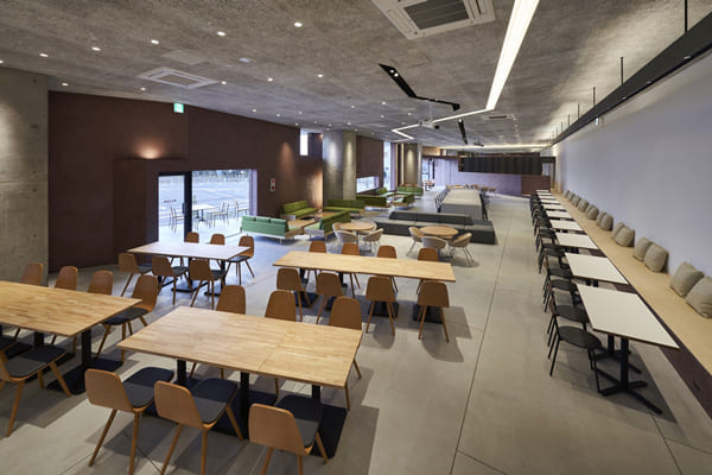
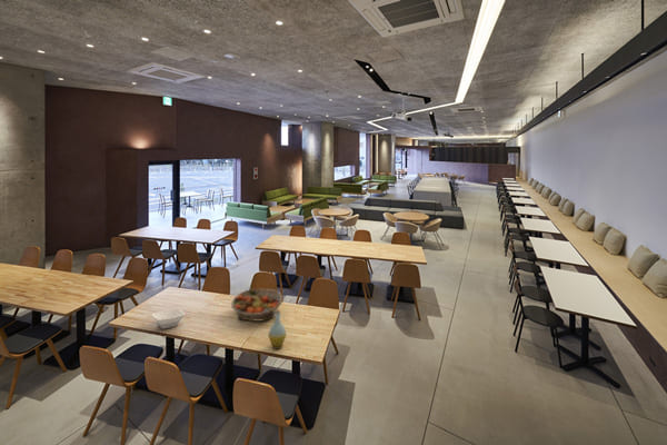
+ fruit basket [230,288,283,323]
+ bowl [150,307,186,329]
+ bottle [267,308,288,350]
